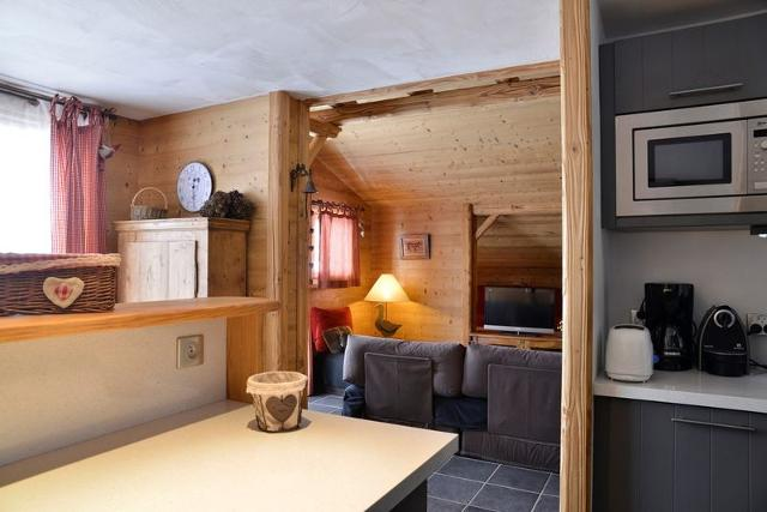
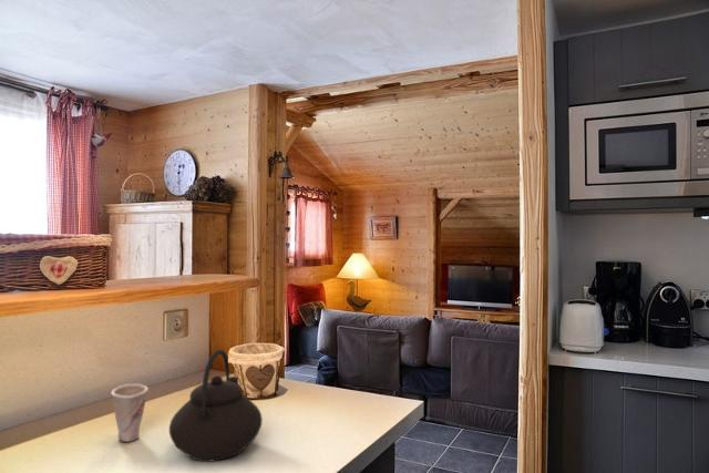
+ cup [110,383,150,443]
+ teapot [168,349,264,463]
